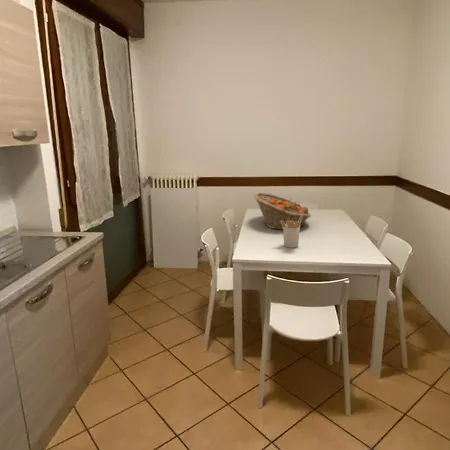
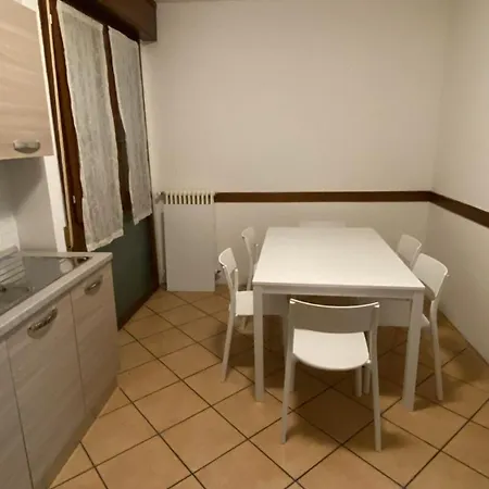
- fruit basket [253,192,312,231]
- utensil holder [281,216,302,249]
